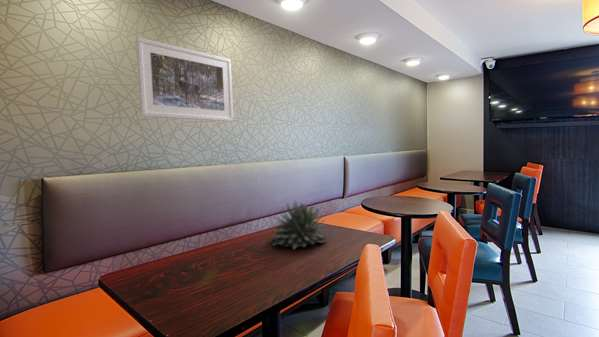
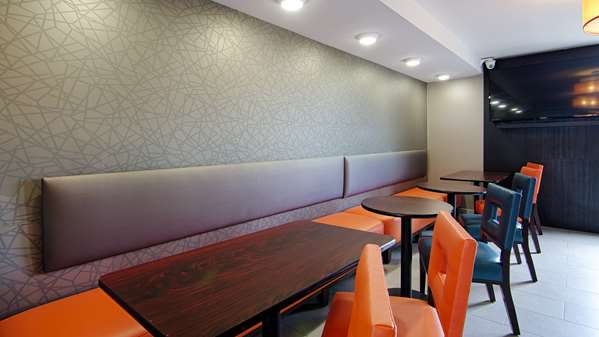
- succulent plant [269,200,327,250]
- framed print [135,36,235,122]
